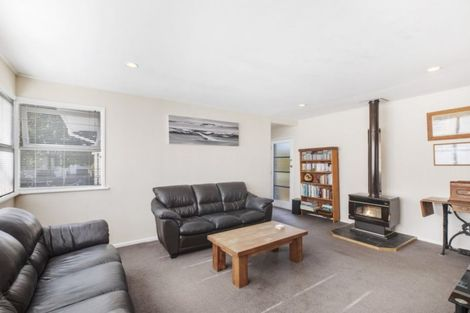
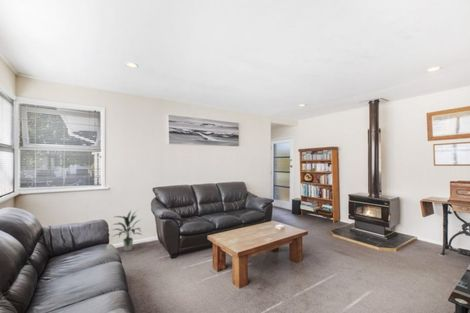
+ indoor plant [110,210,143,252]
